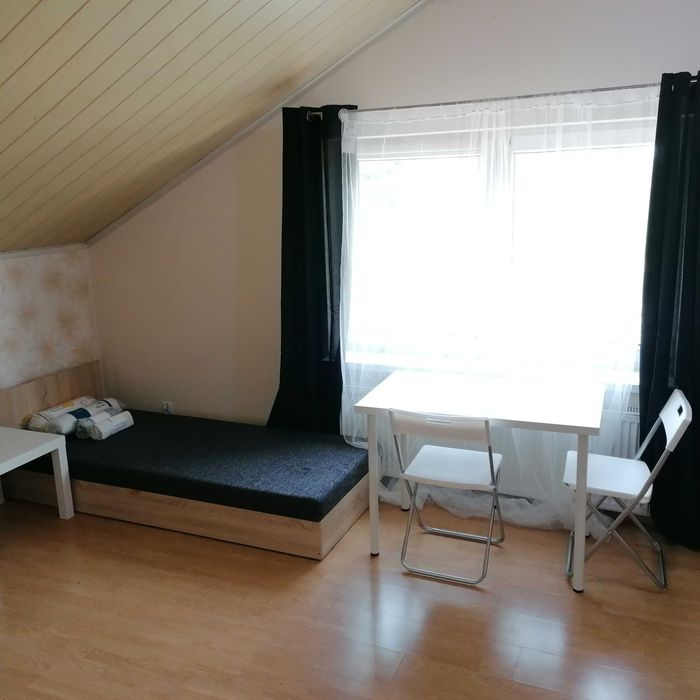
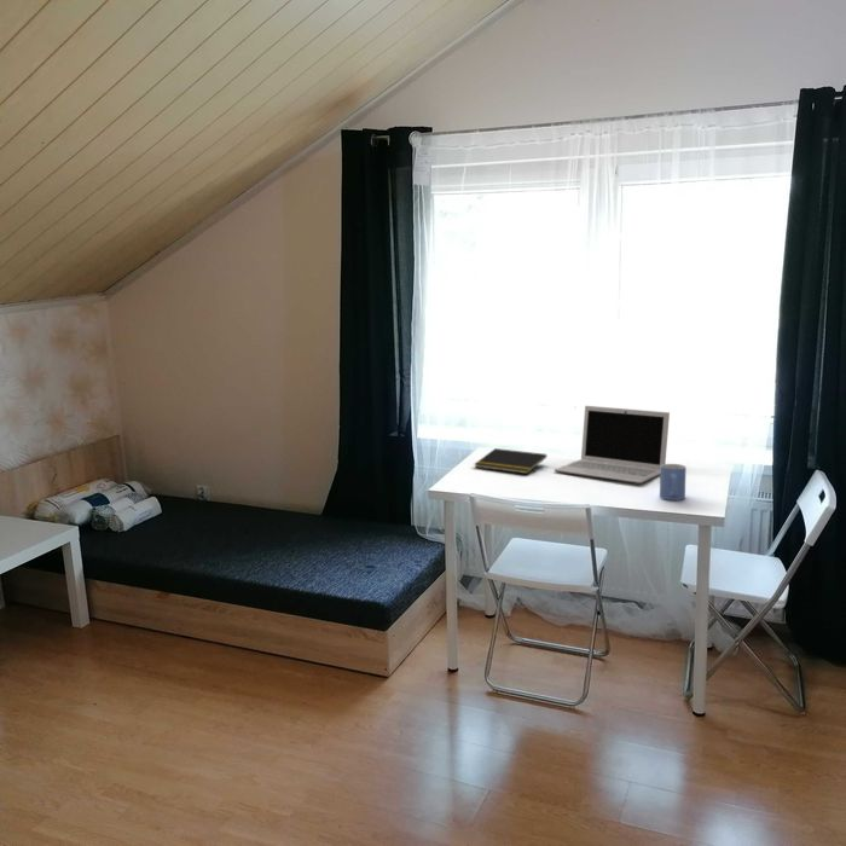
+ mug [659,463,688,502]
+ notepad [474,447,547,475]
+ laptop [554,405,671,485]
